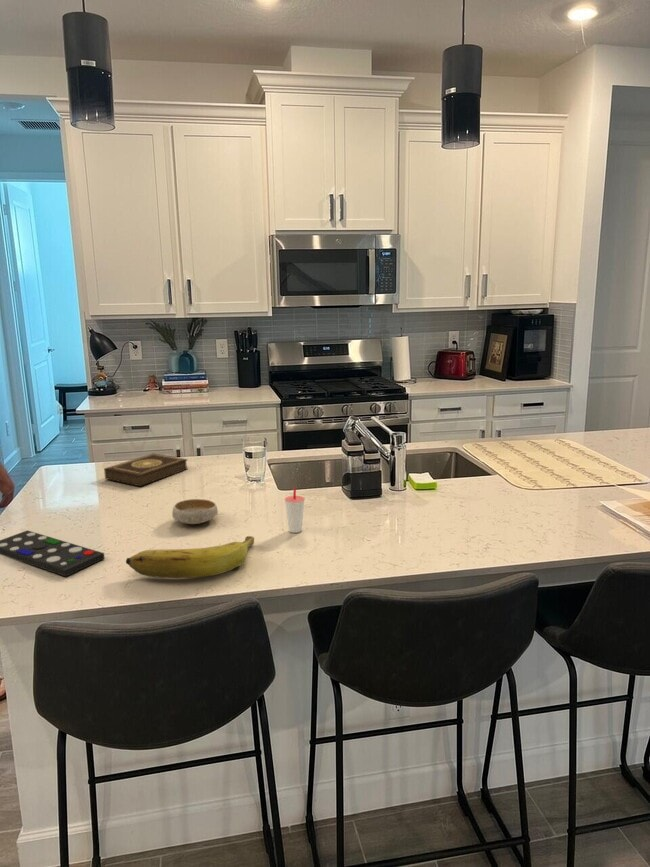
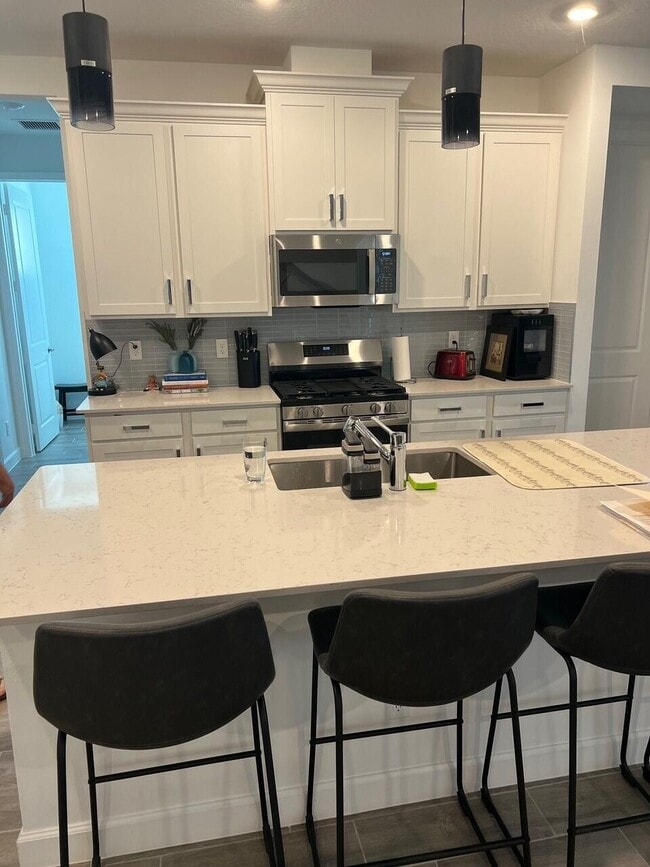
- cup [284,487,306,534]
- remote control [0,529,106,577]
- book [103,452,189,487]
- banana [125,535,255,579]
- bowl [171,498,219,525]
